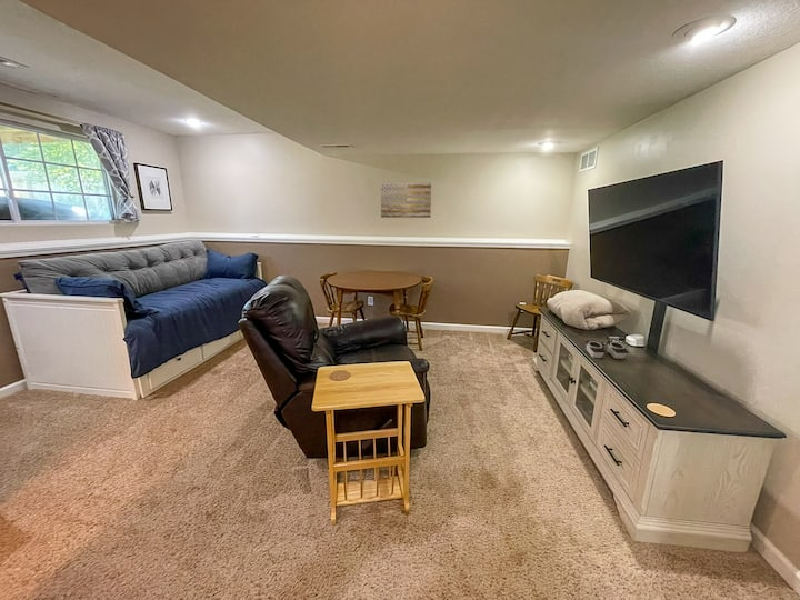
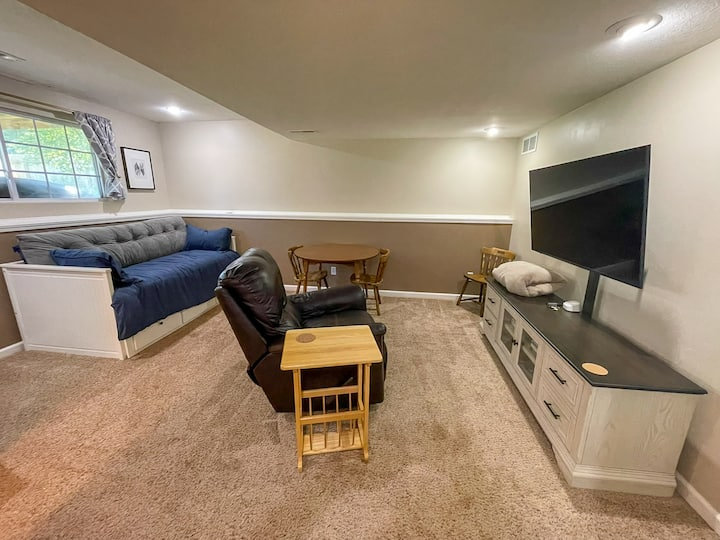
- wall art [380,181,432,219]
- stereo [584,340,629,360]
